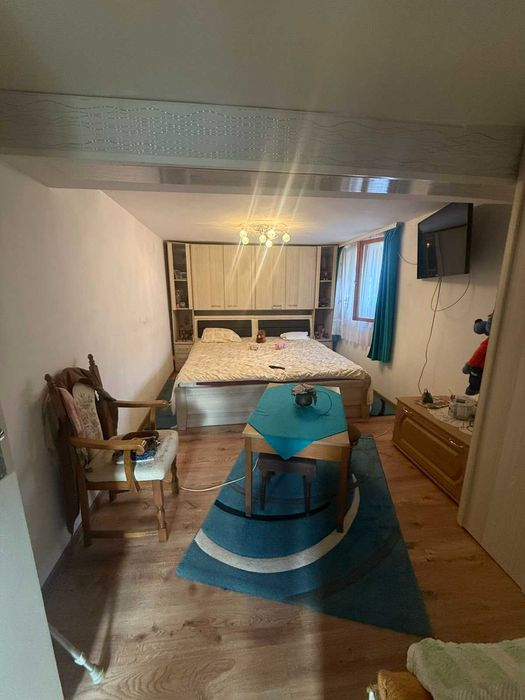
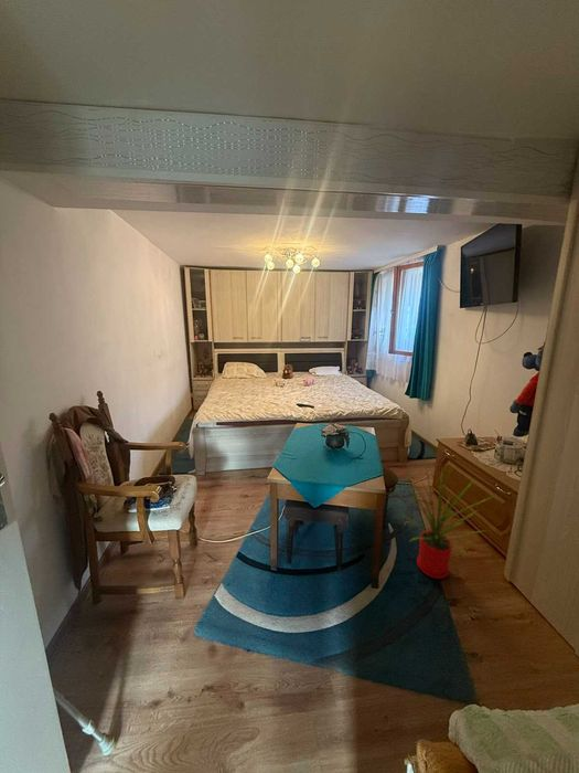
+ house plant [400,458,495,580]
